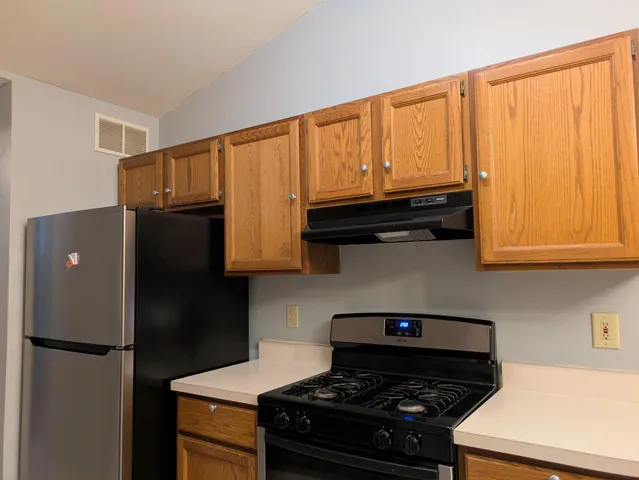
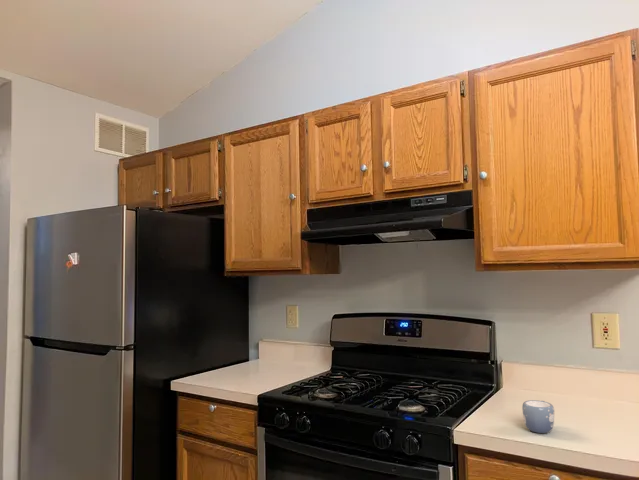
+ mug [521,399,555,434]
